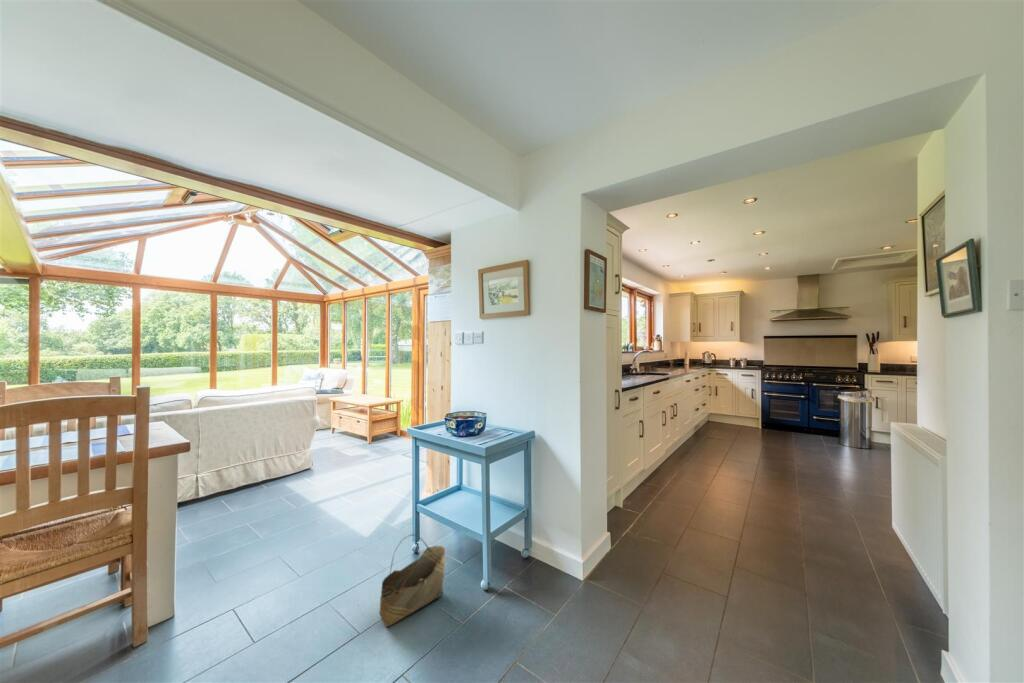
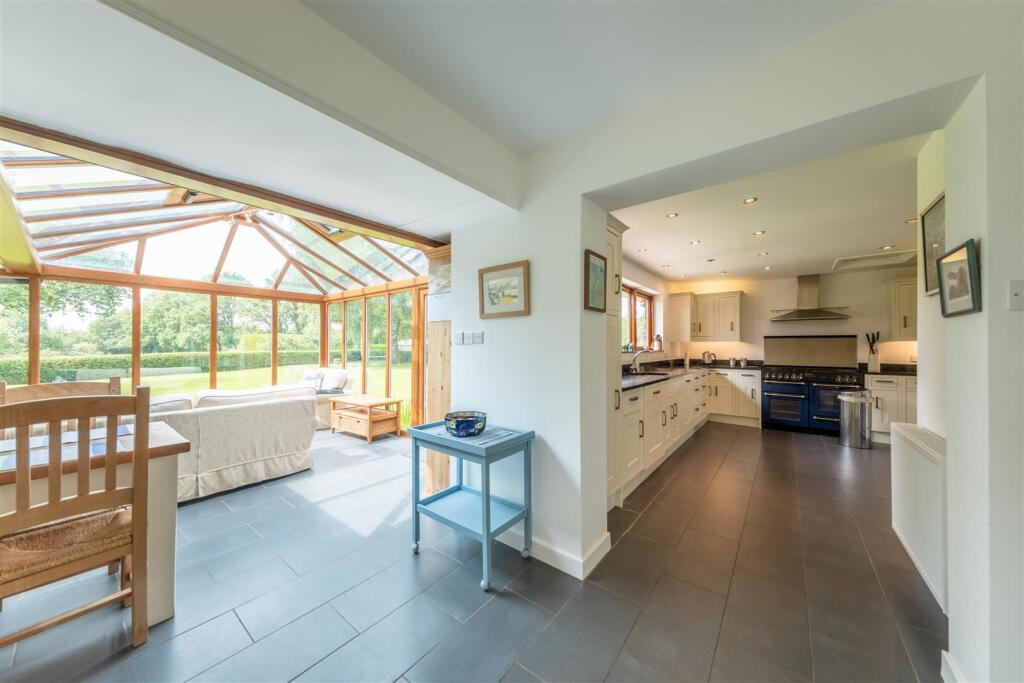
- basket [378,533,446,628]
